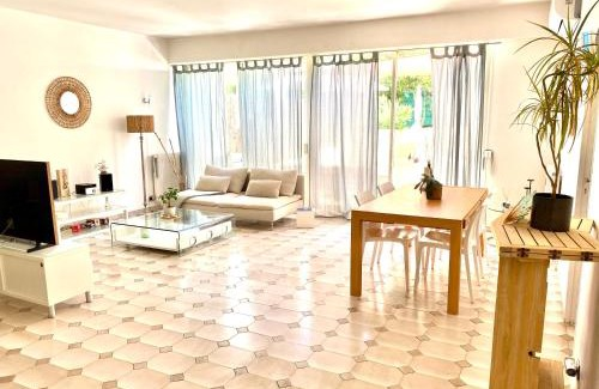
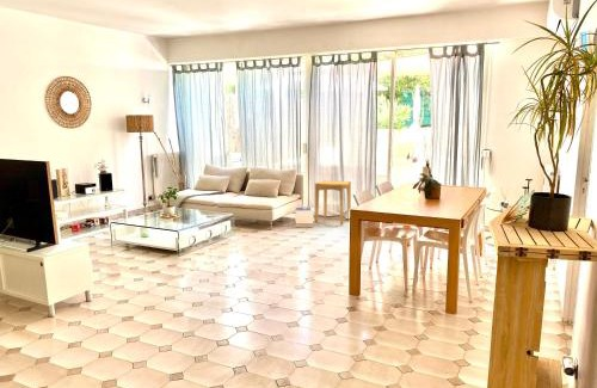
+ side table [314,179,352,226]
